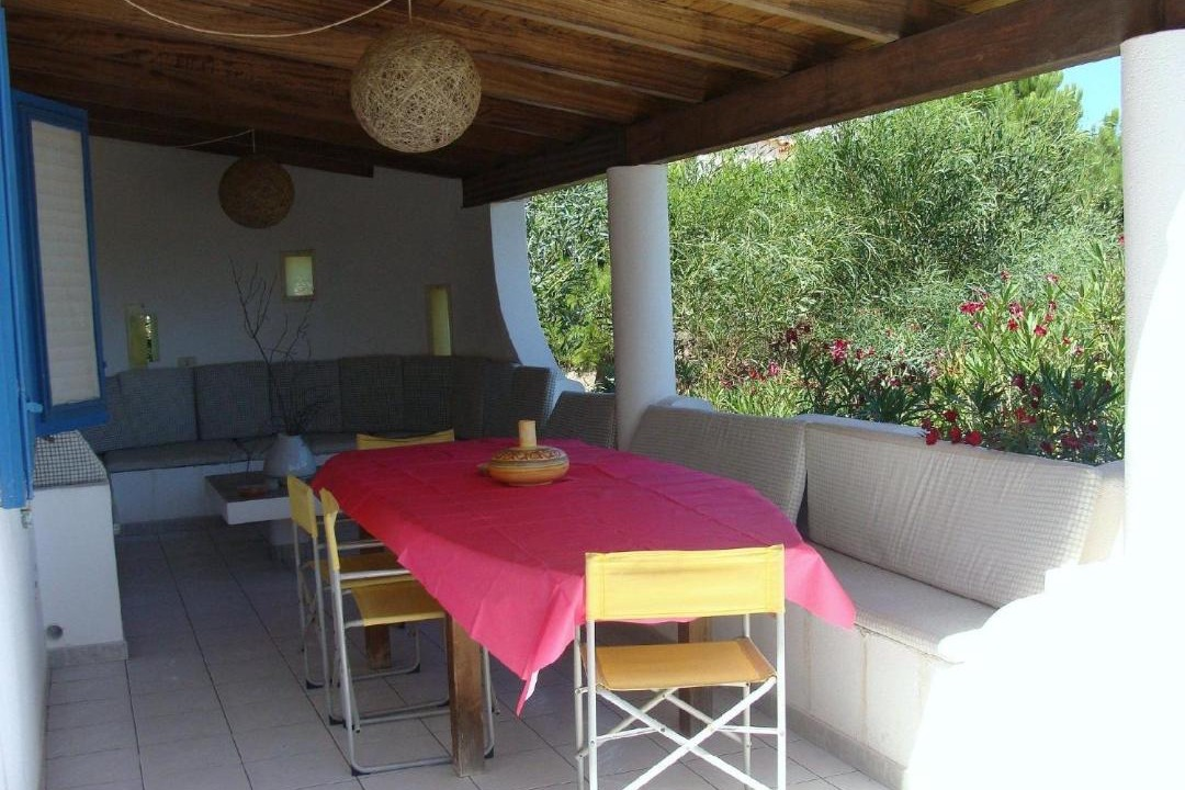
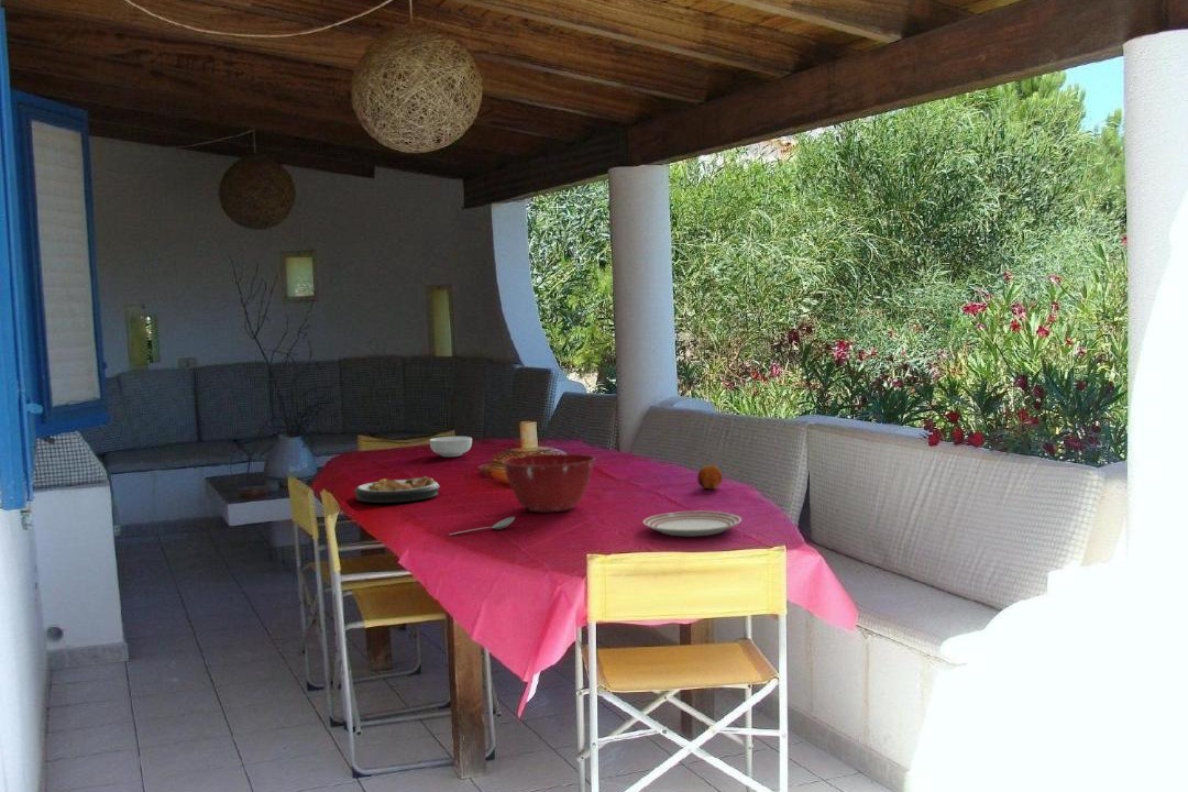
+ cereal bowl [429,436,473,458]
+ mixing bowl [501,453,596,514]
+ plate [353,475,441,504]
+ dinner plate [642,510,743,537]
+ fruit [696,464,724,490]
+ spoon [449,516,516,536]
